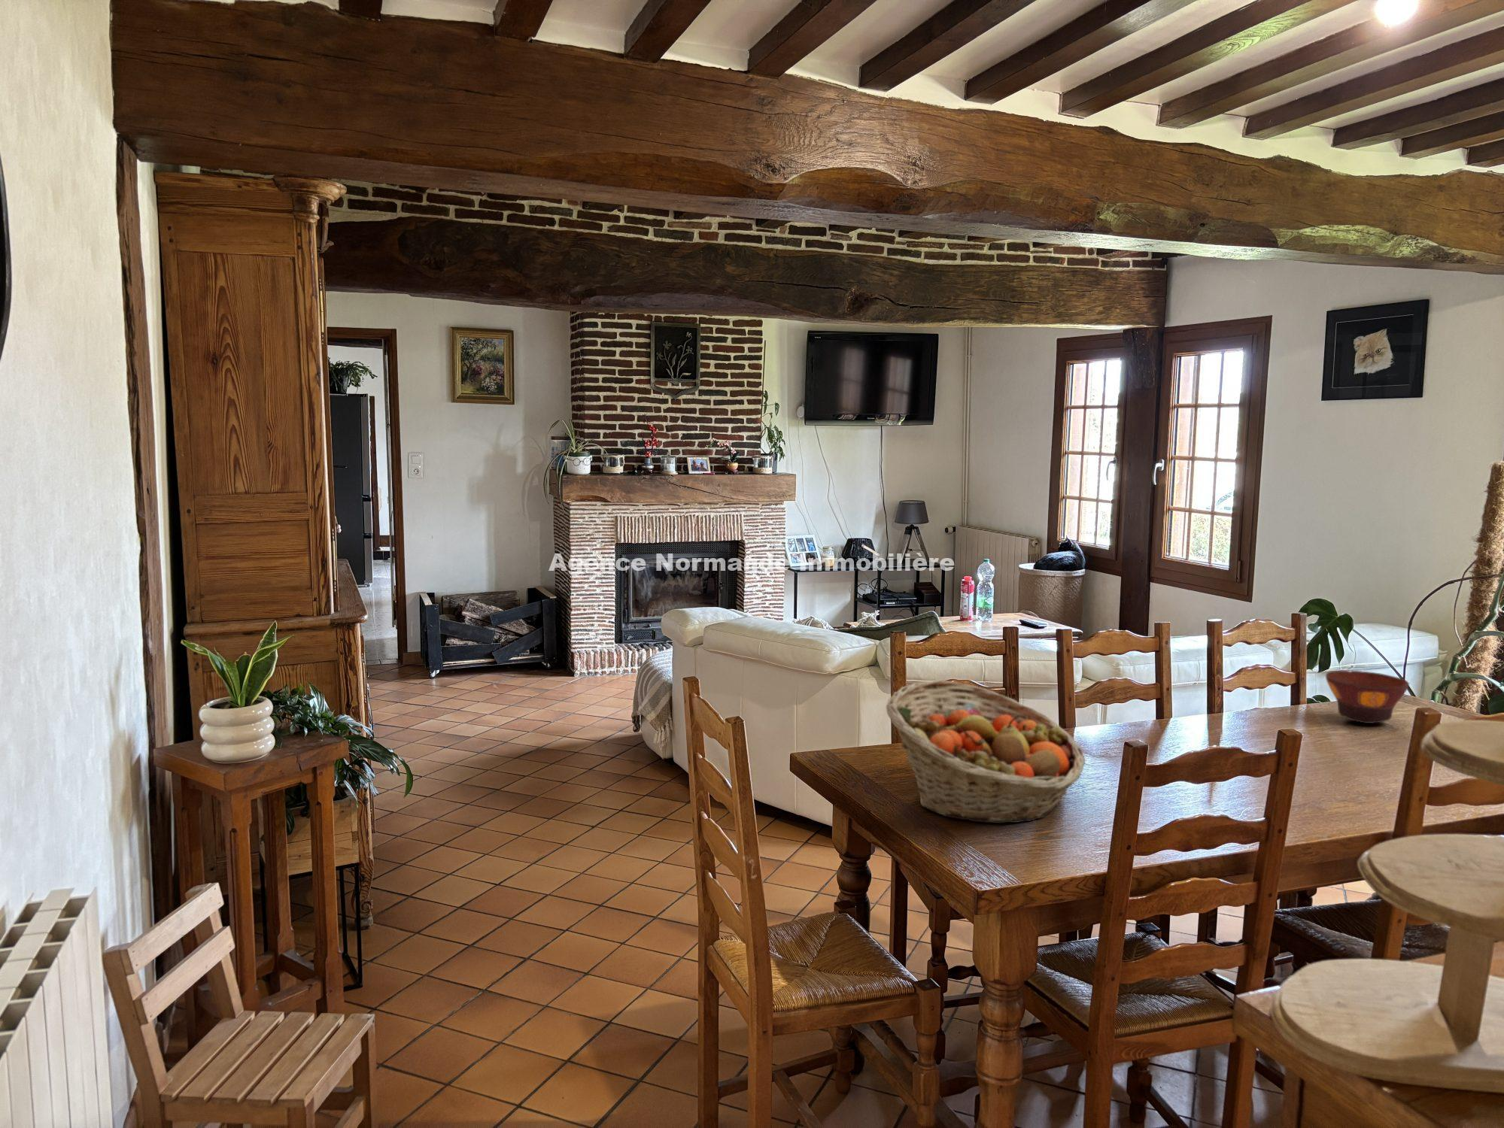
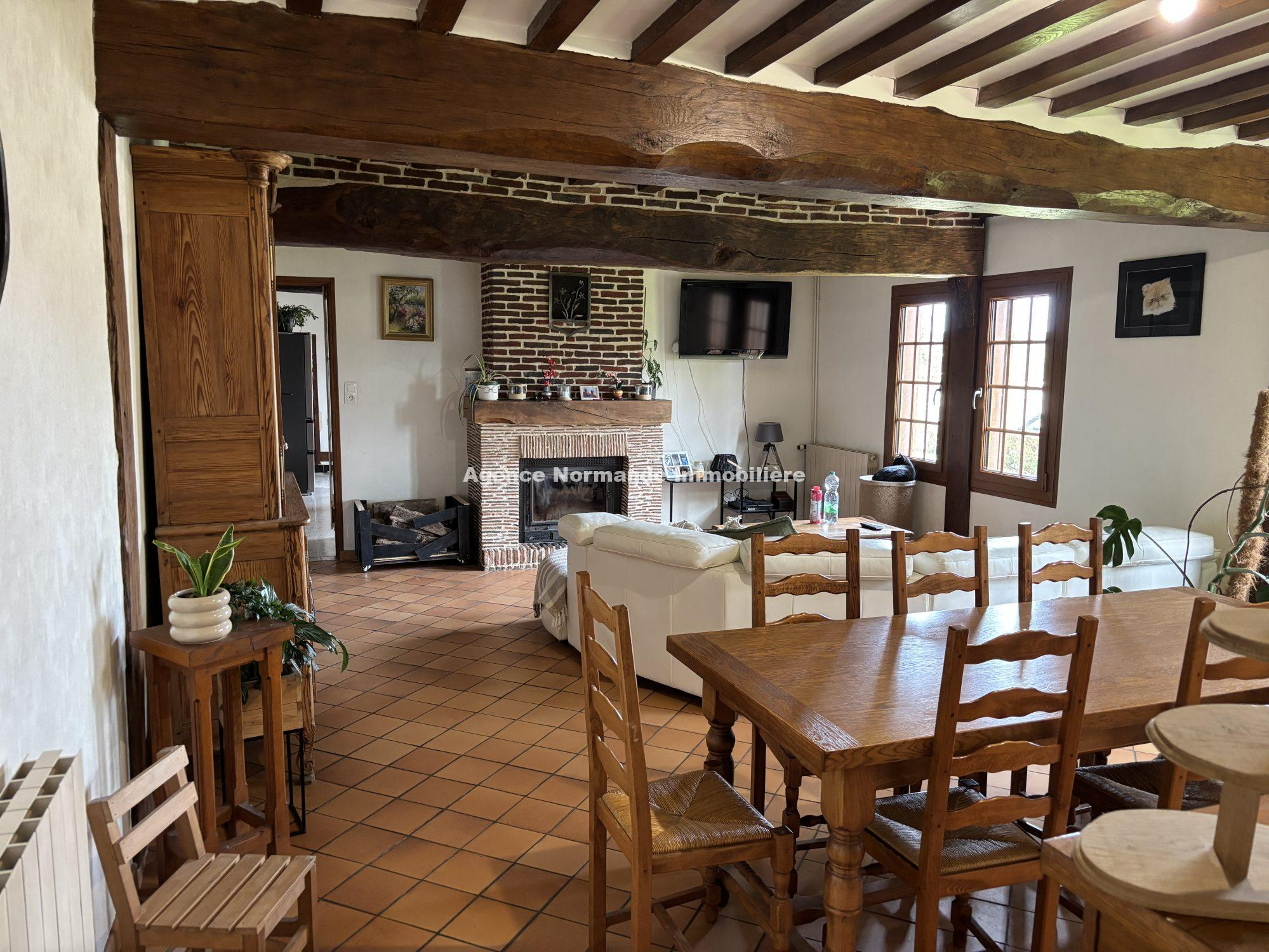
- fruit basket [885,680,1086,825]
- bowl [1325,669,1410,724]
